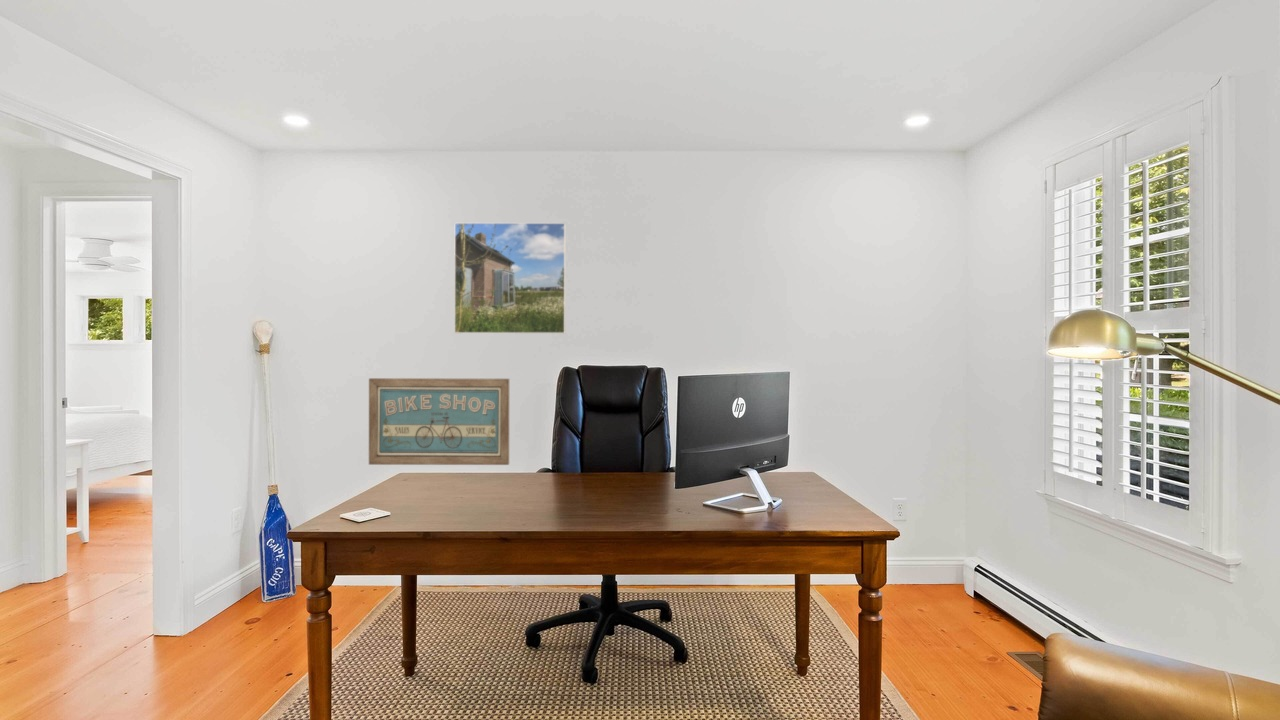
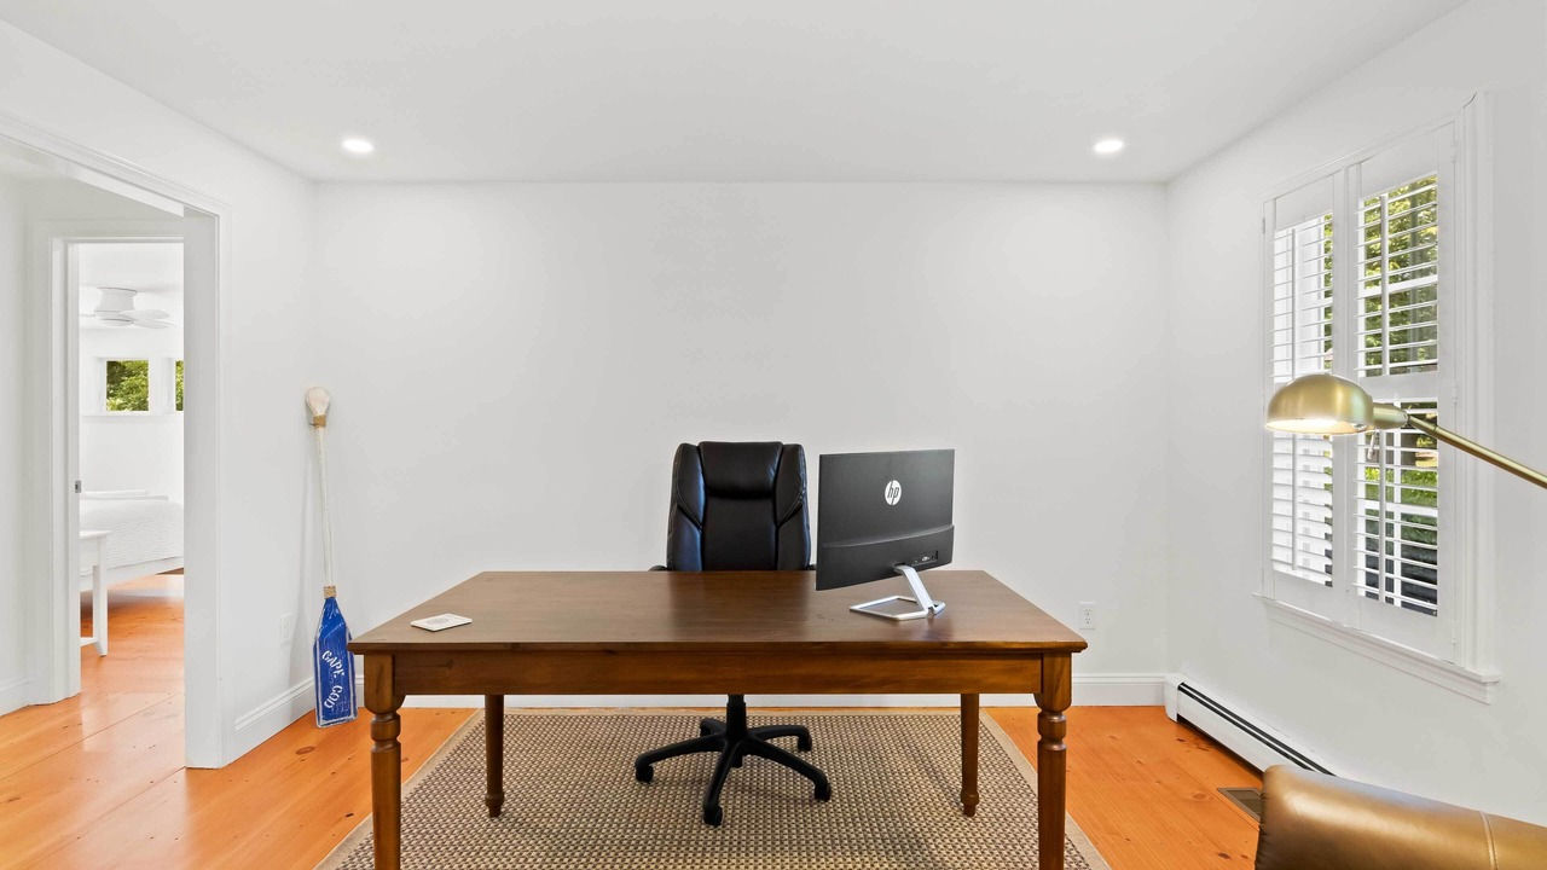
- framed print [453,222,567,335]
- wall art [368,377,510,466]
